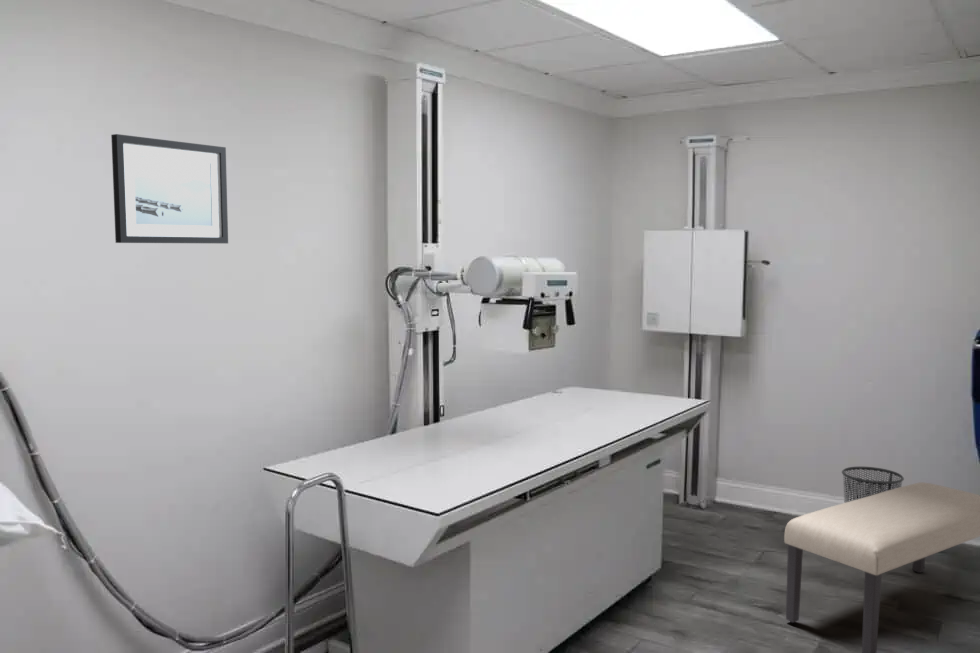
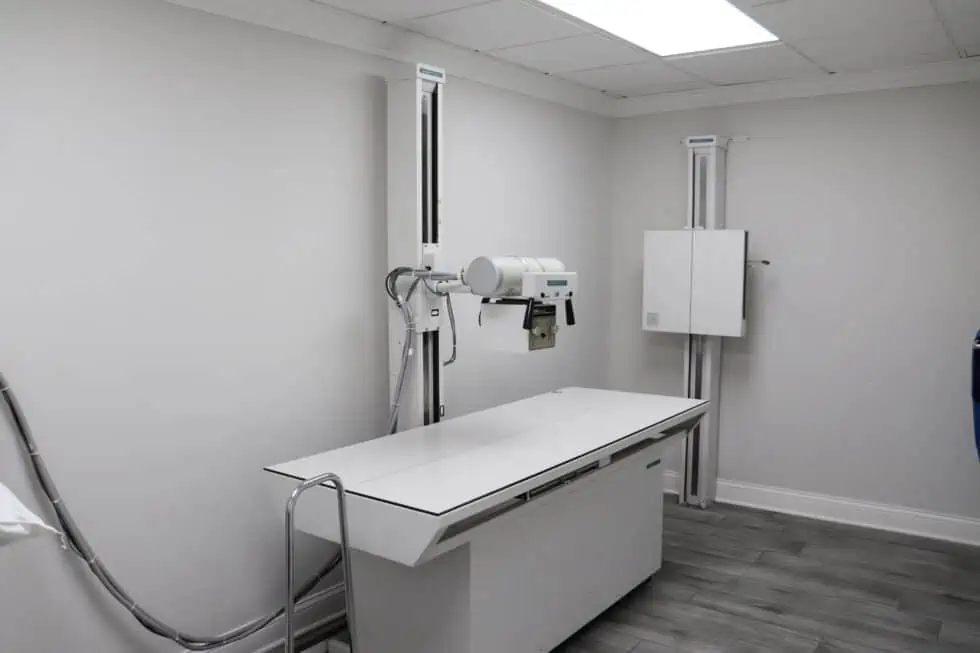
- wall art [110,133,229,244]
- bench [783,481,980,653]
- waste bin [841,466,905,503]
